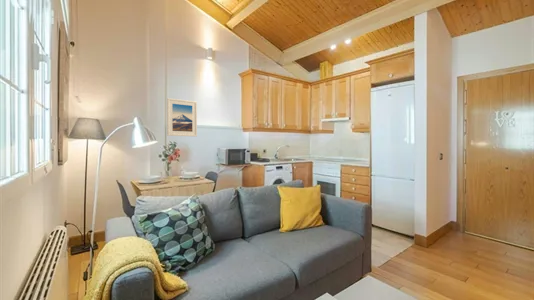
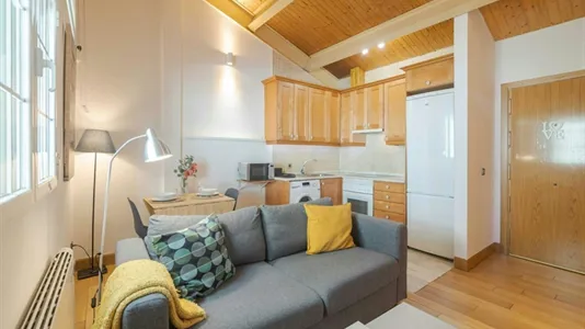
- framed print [166,97,198,138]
